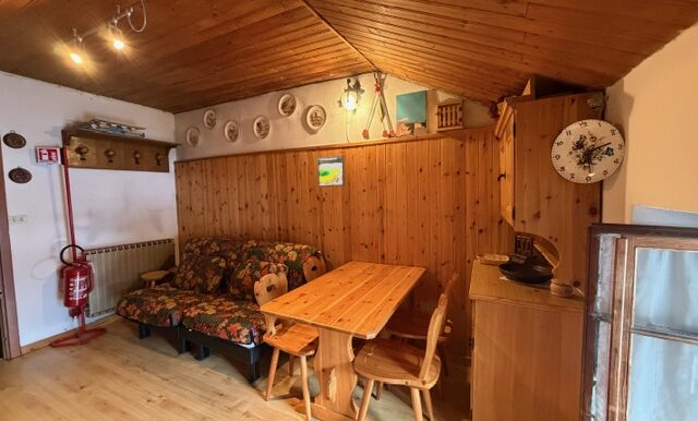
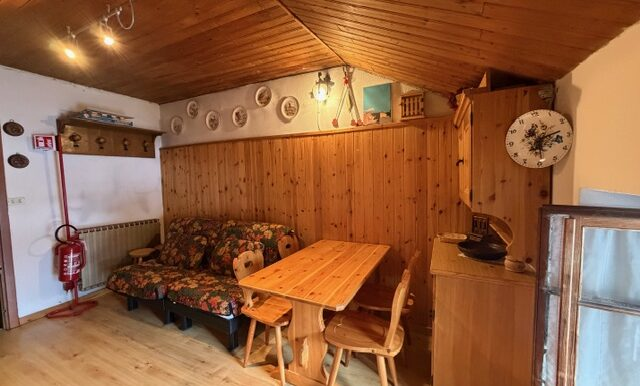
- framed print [316,155,346,188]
